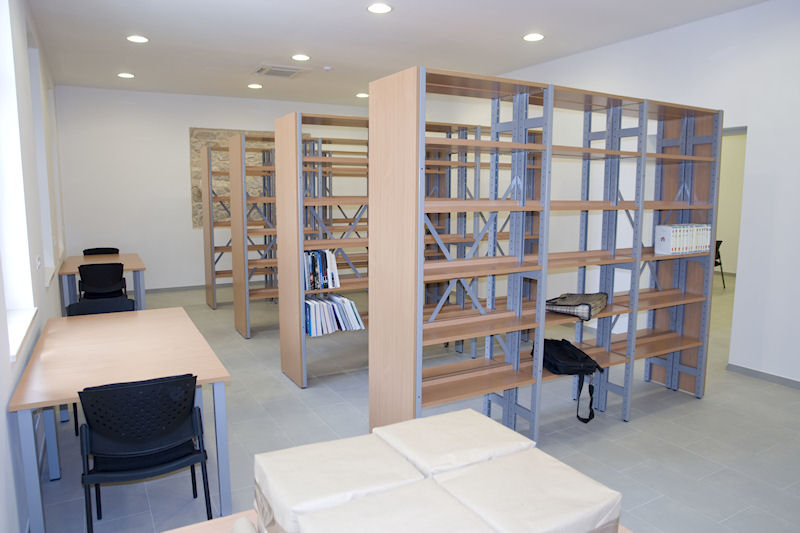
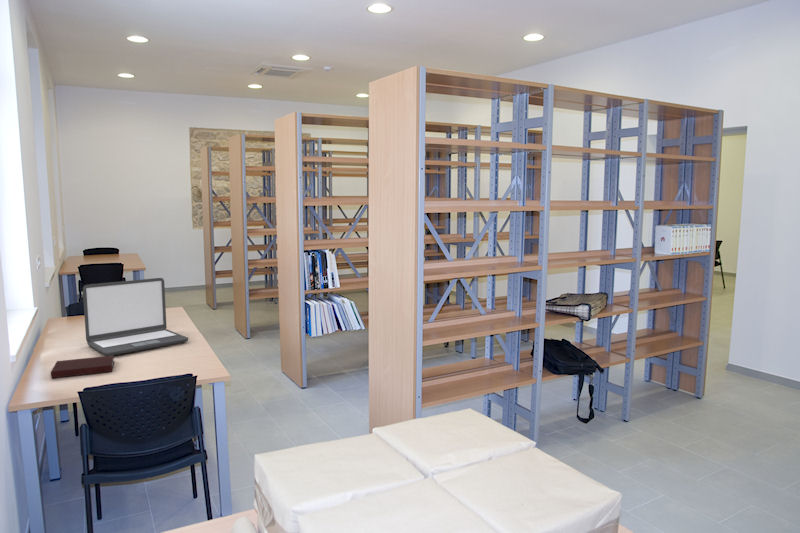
+ laptop [82,277,190,356]
+ notebook [50,355,115,379]
